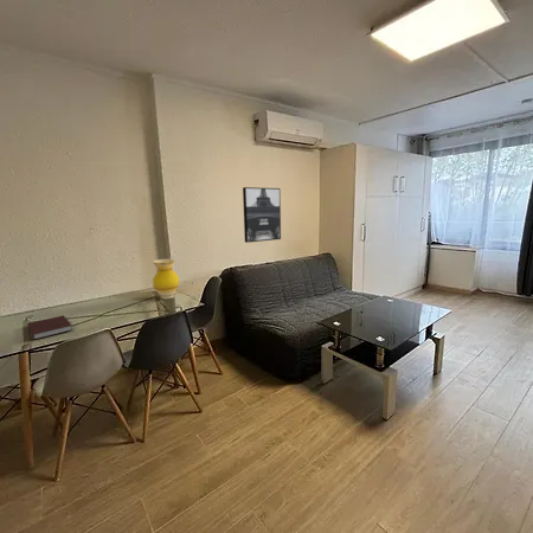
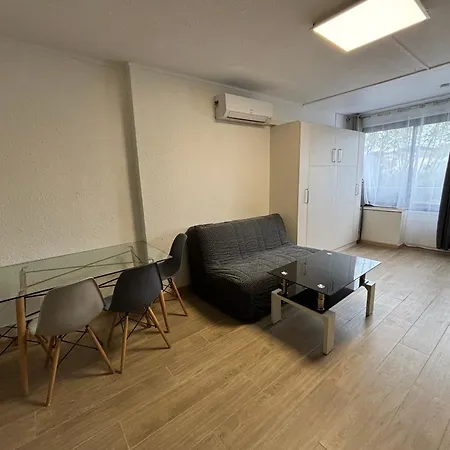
- wall art [242,186,282,244]
- vase [152,258,180,300]
- notebook [26,315,73,340]
